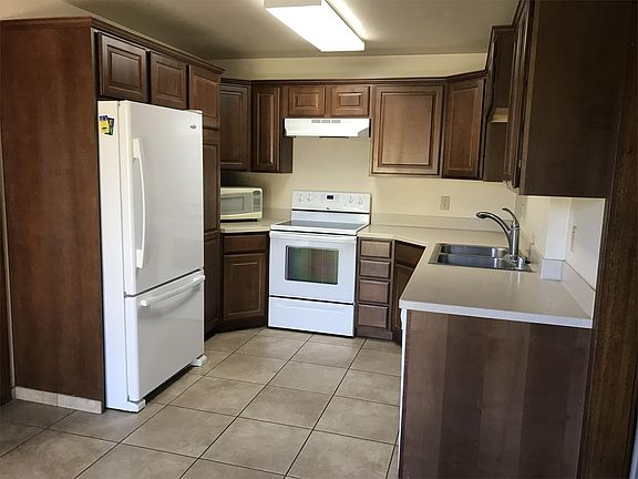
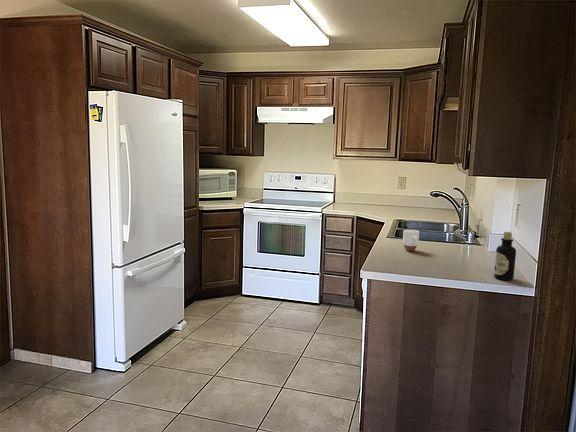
+ mug [402,229,420,252]
+ bottle [493,231,517,281]
